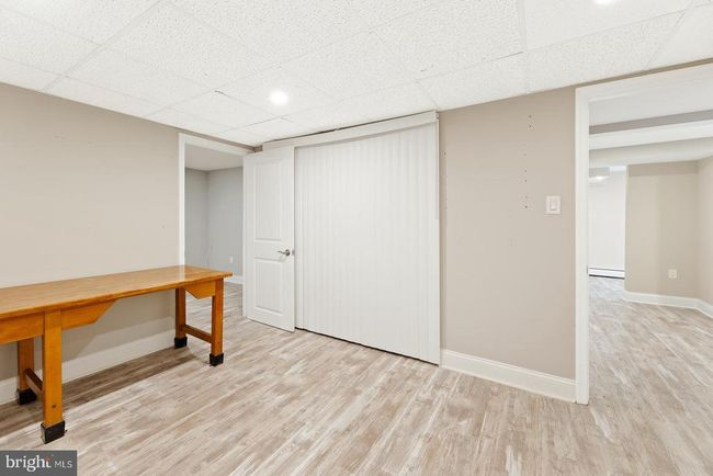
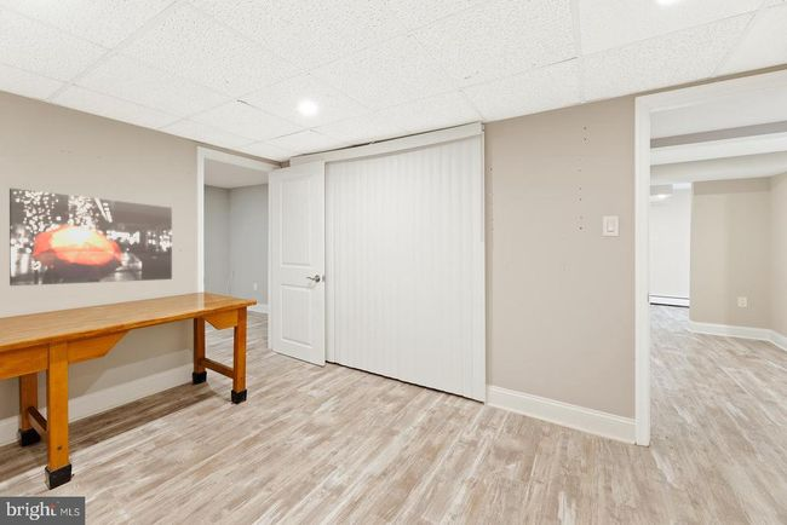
+ wall art [8,186,173,287]
